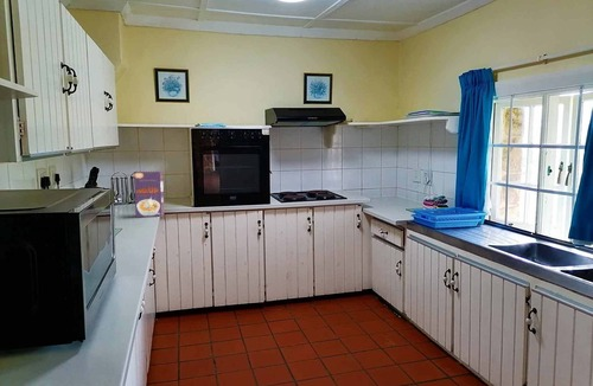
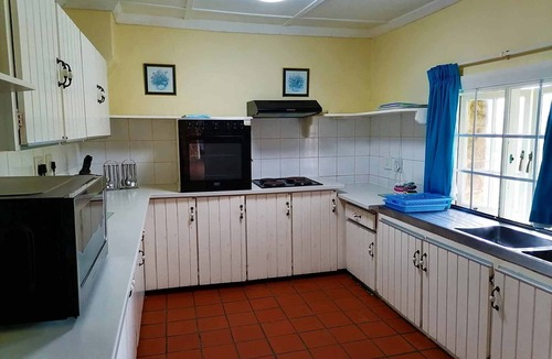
- cereal box [133,171,165,218]
